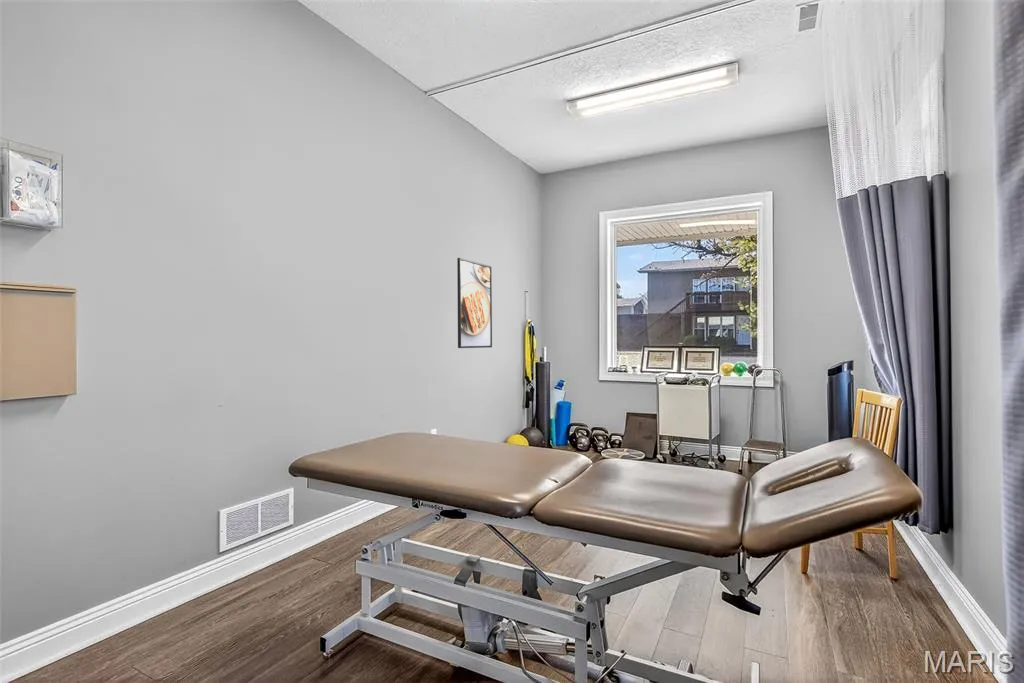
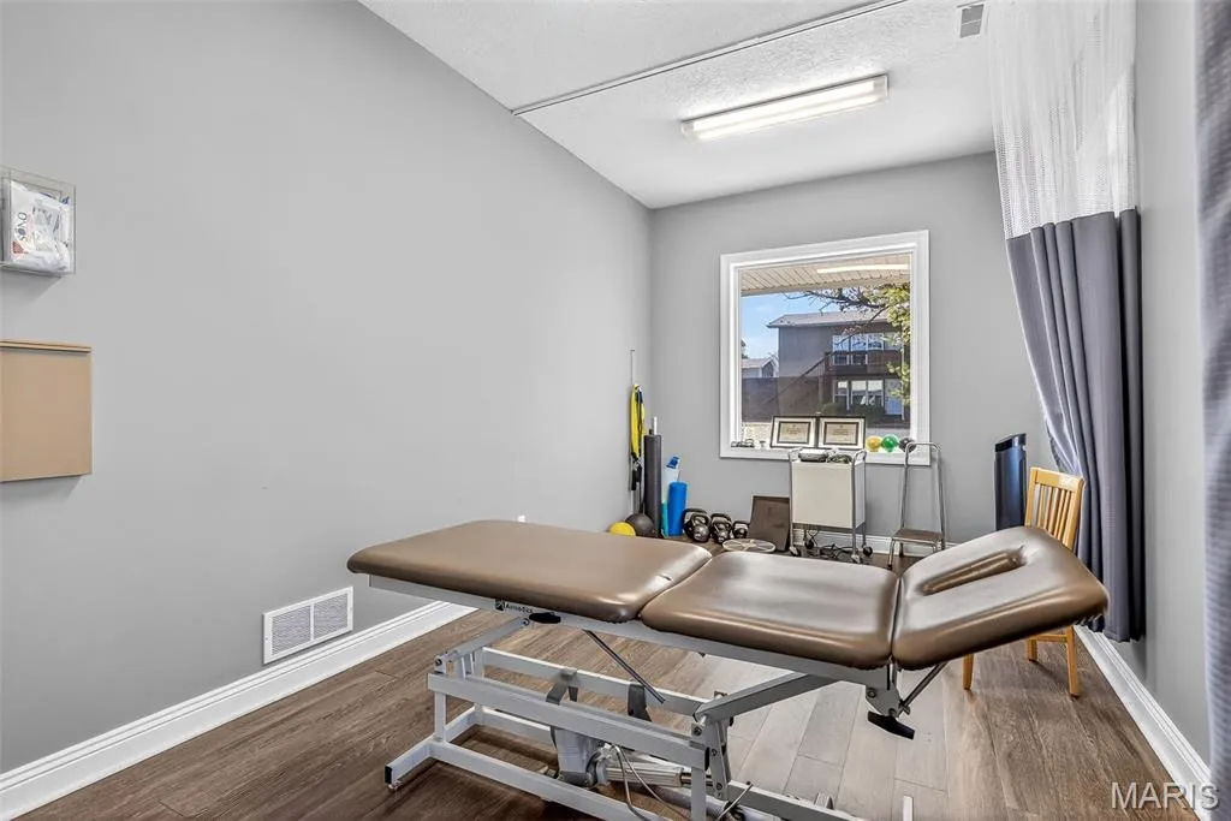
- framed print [456,257,493,349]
